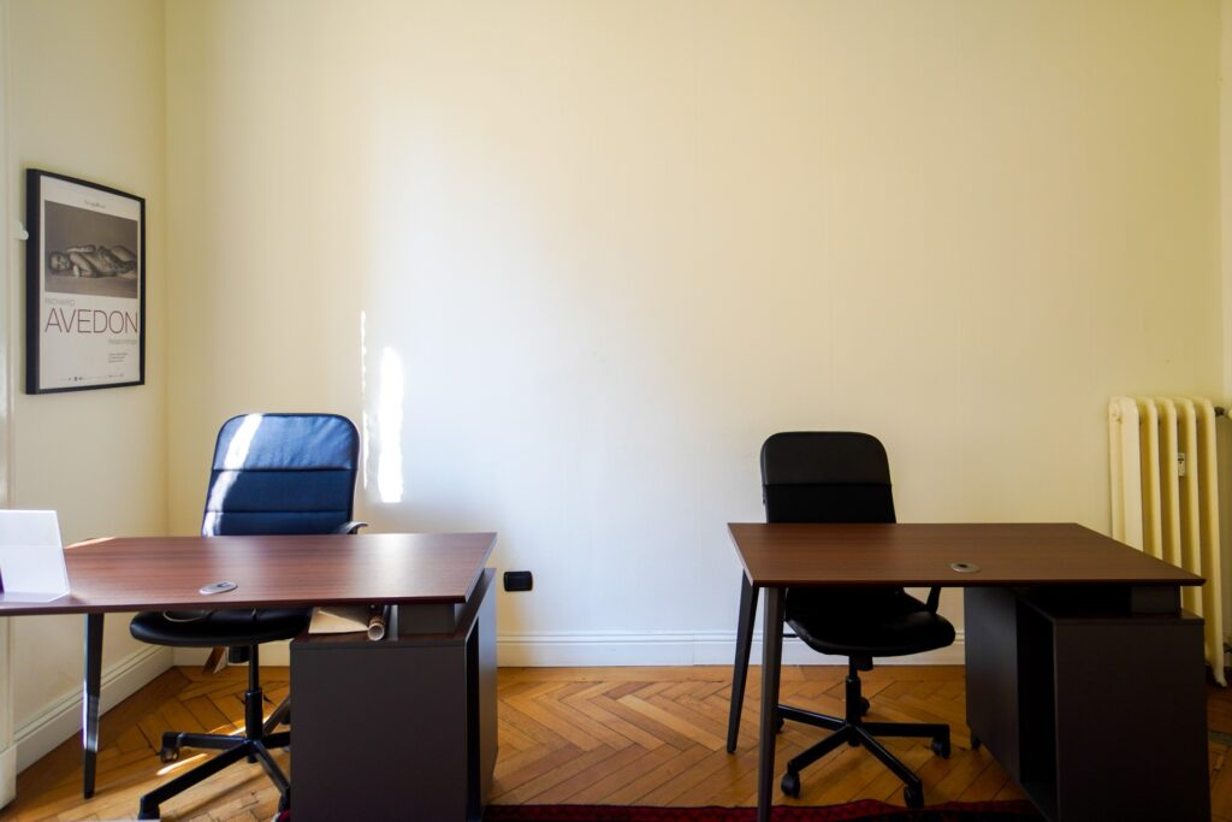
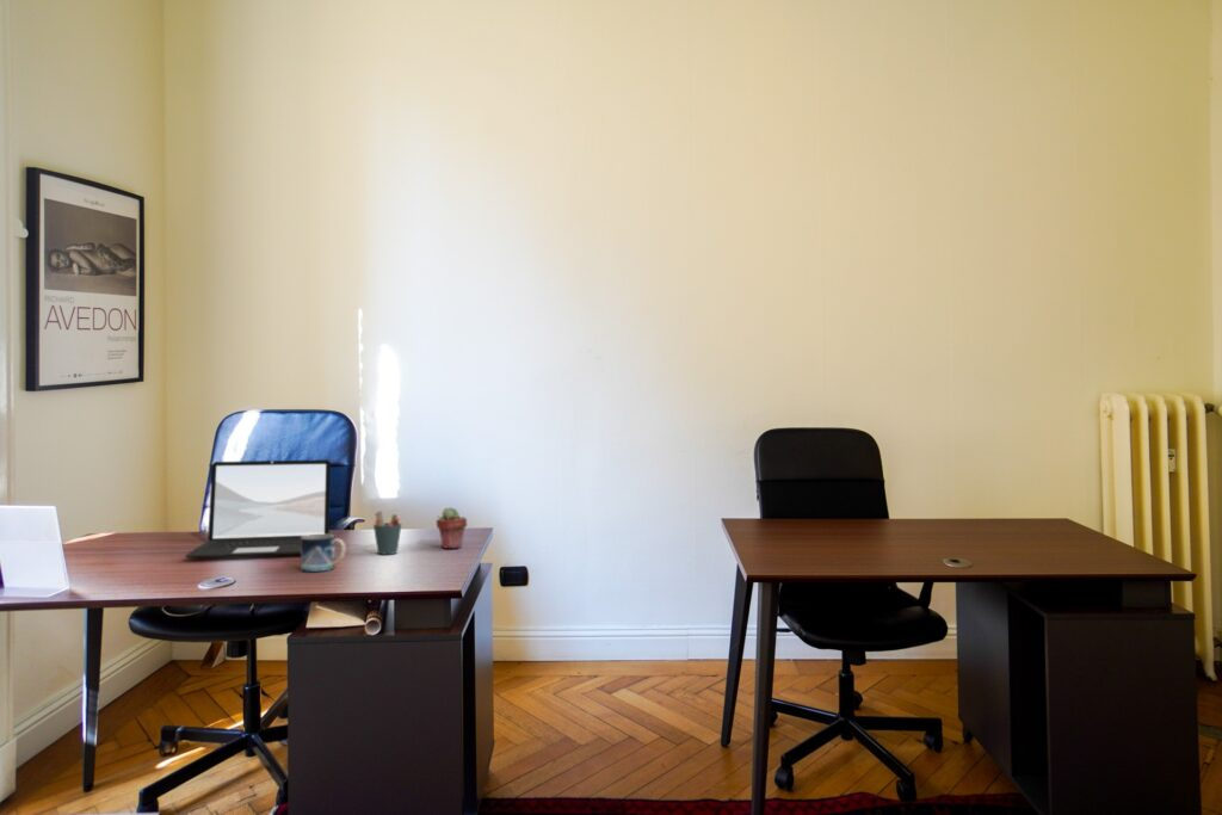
+ laptop [184,459,332,558]
+ potted succulent [436,506,468,549]
+ mug [300,533,347,573]
+ pen holder [372,510,402,555]
